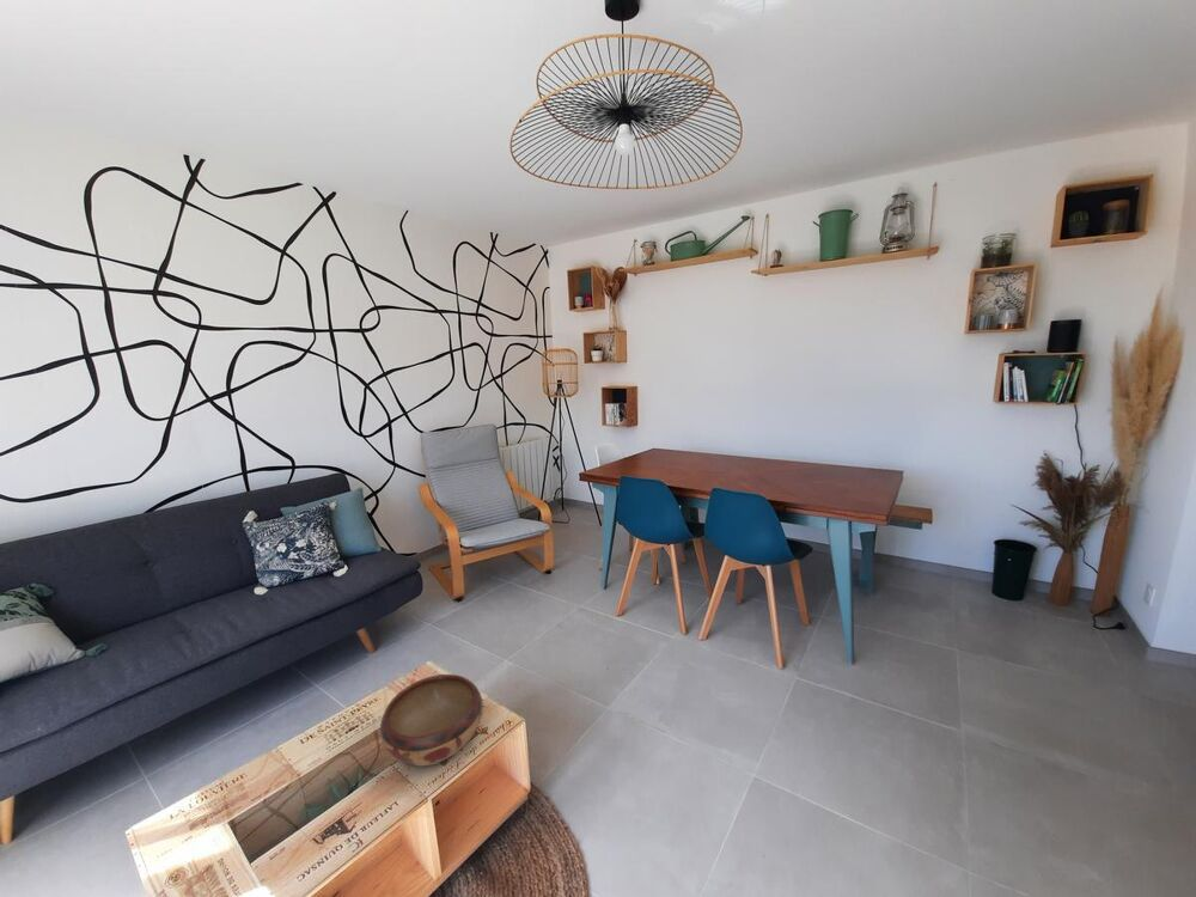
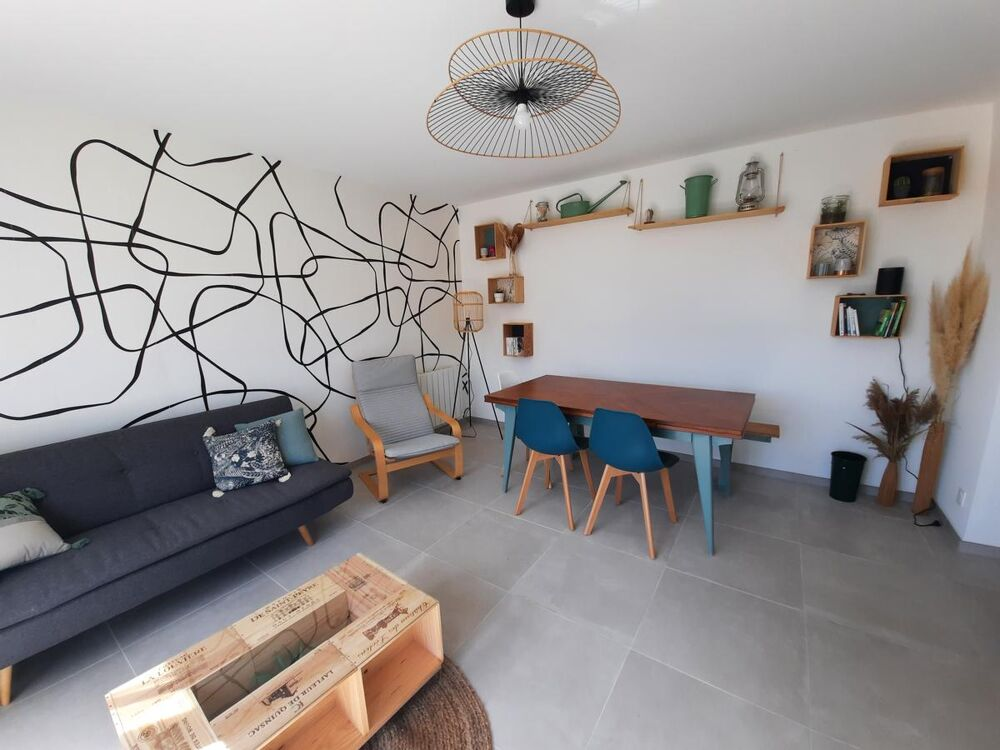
- decorative bowl [379,673,484,768]
